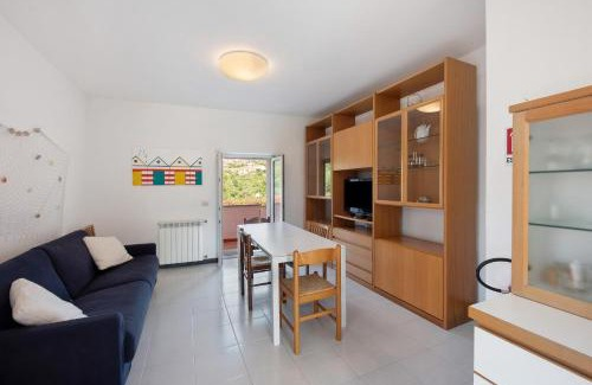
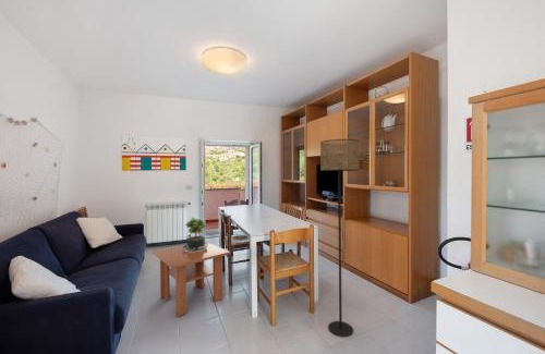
+ coffee table [152,241,231,318]
+ potted plant [182,216,216,253]
+ floor lamp [319,138,360,338]
